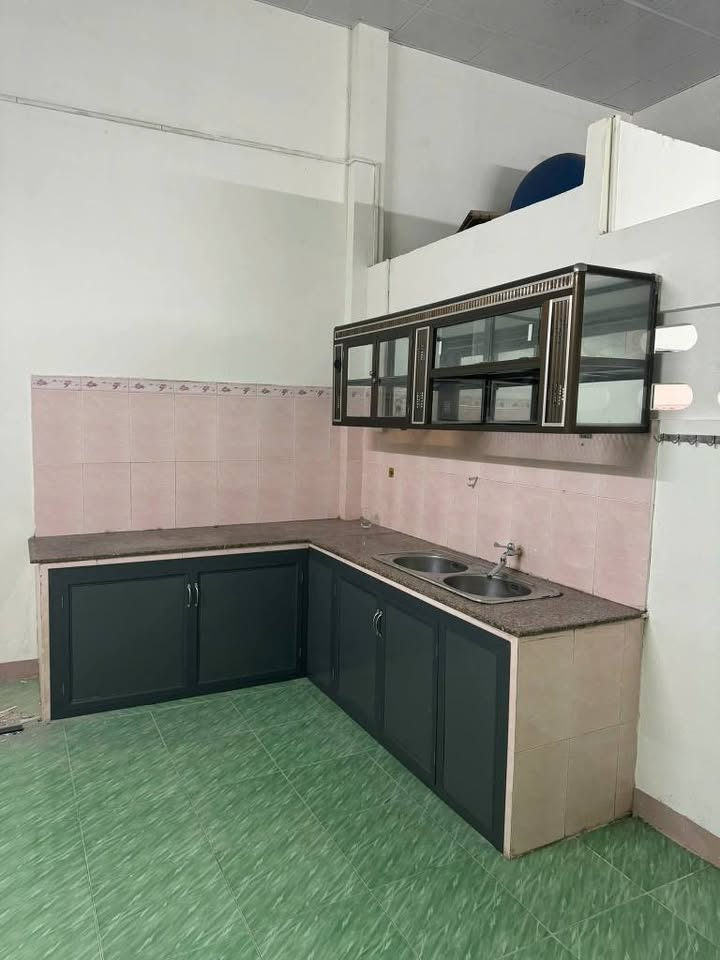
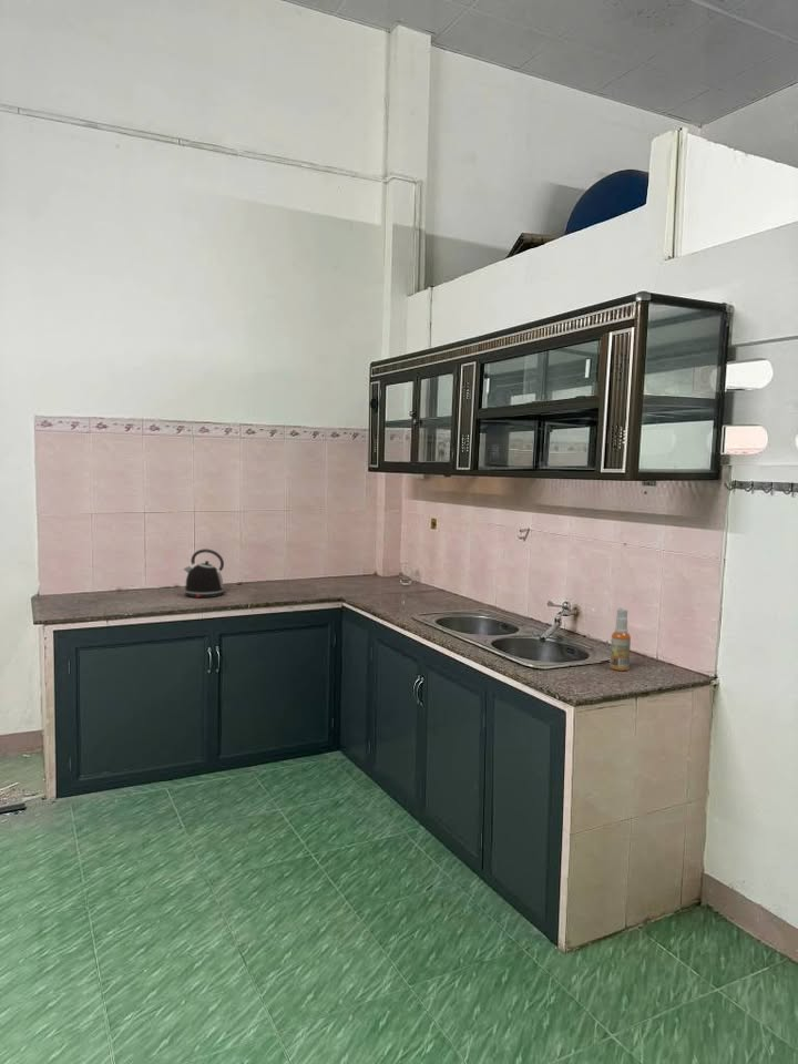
+ spray bottle [608,606,632,672]
+ kettle [183,548,227,598]
